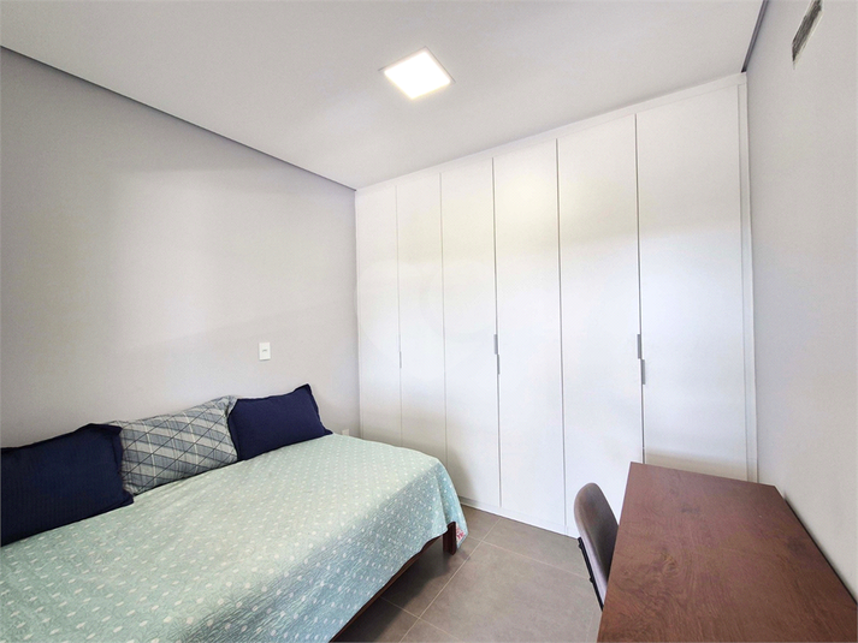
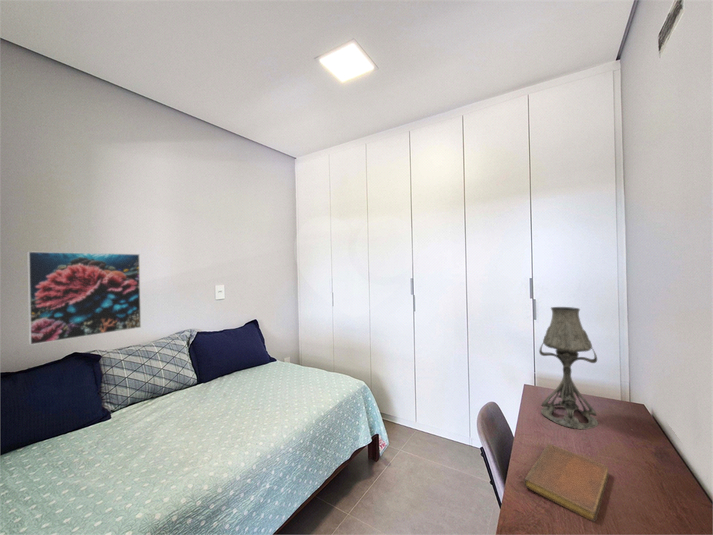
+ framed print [26,250,142,346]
+ notebook [523,443,610,523]
+ table lamp [538,306,599,430]
